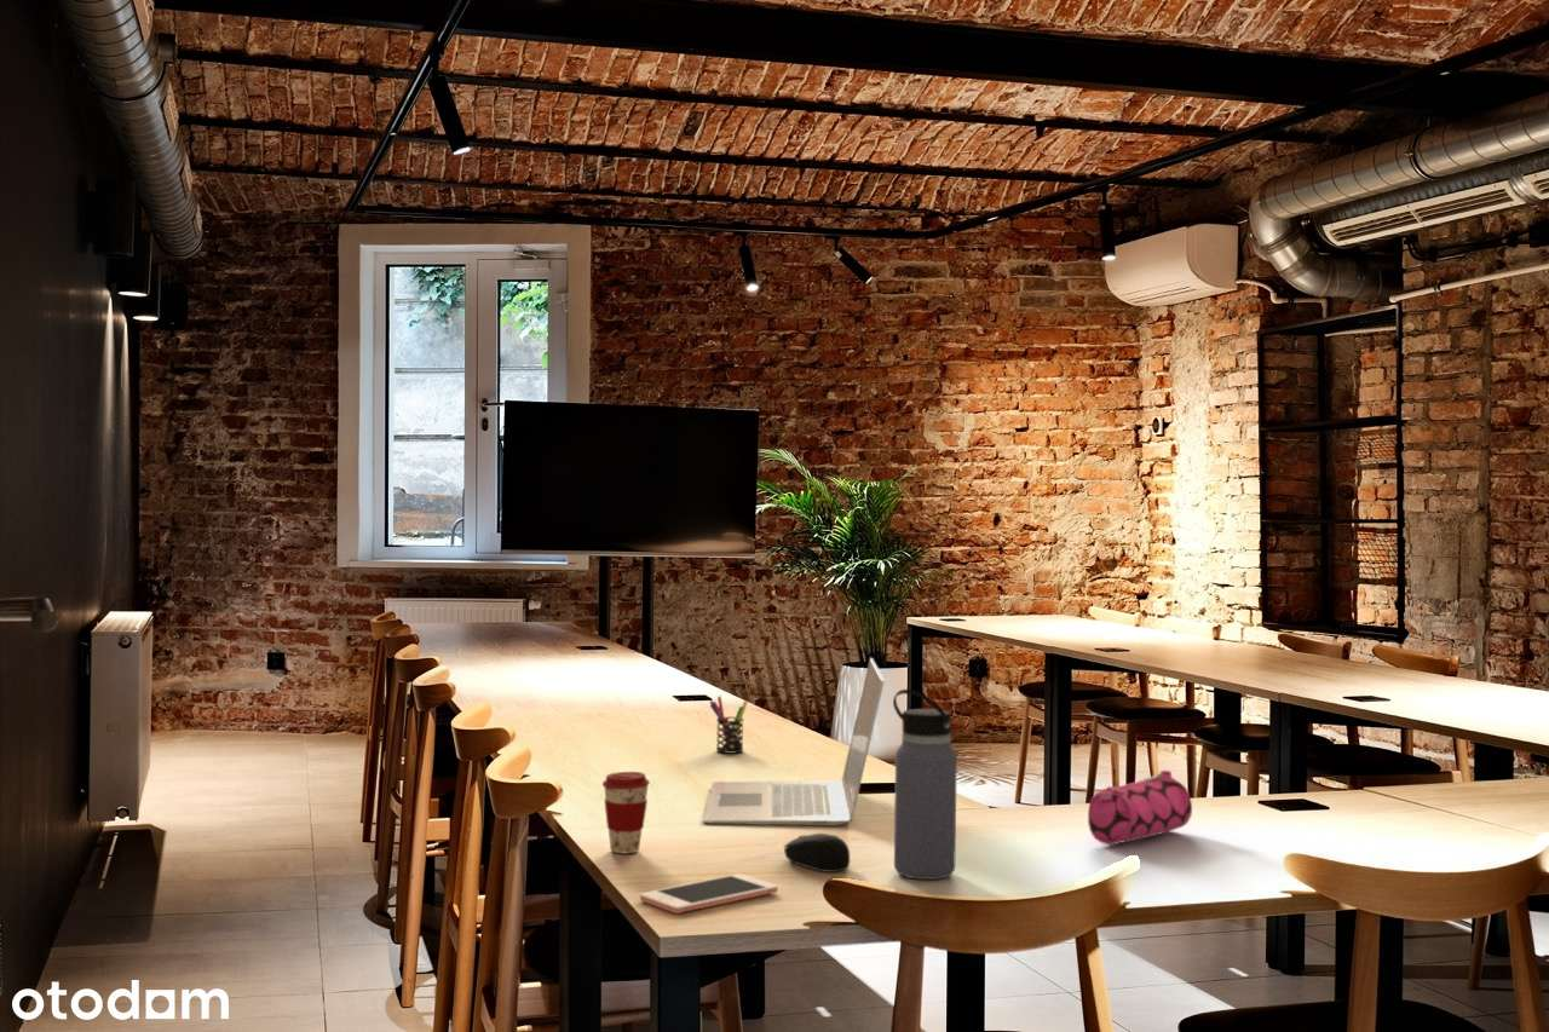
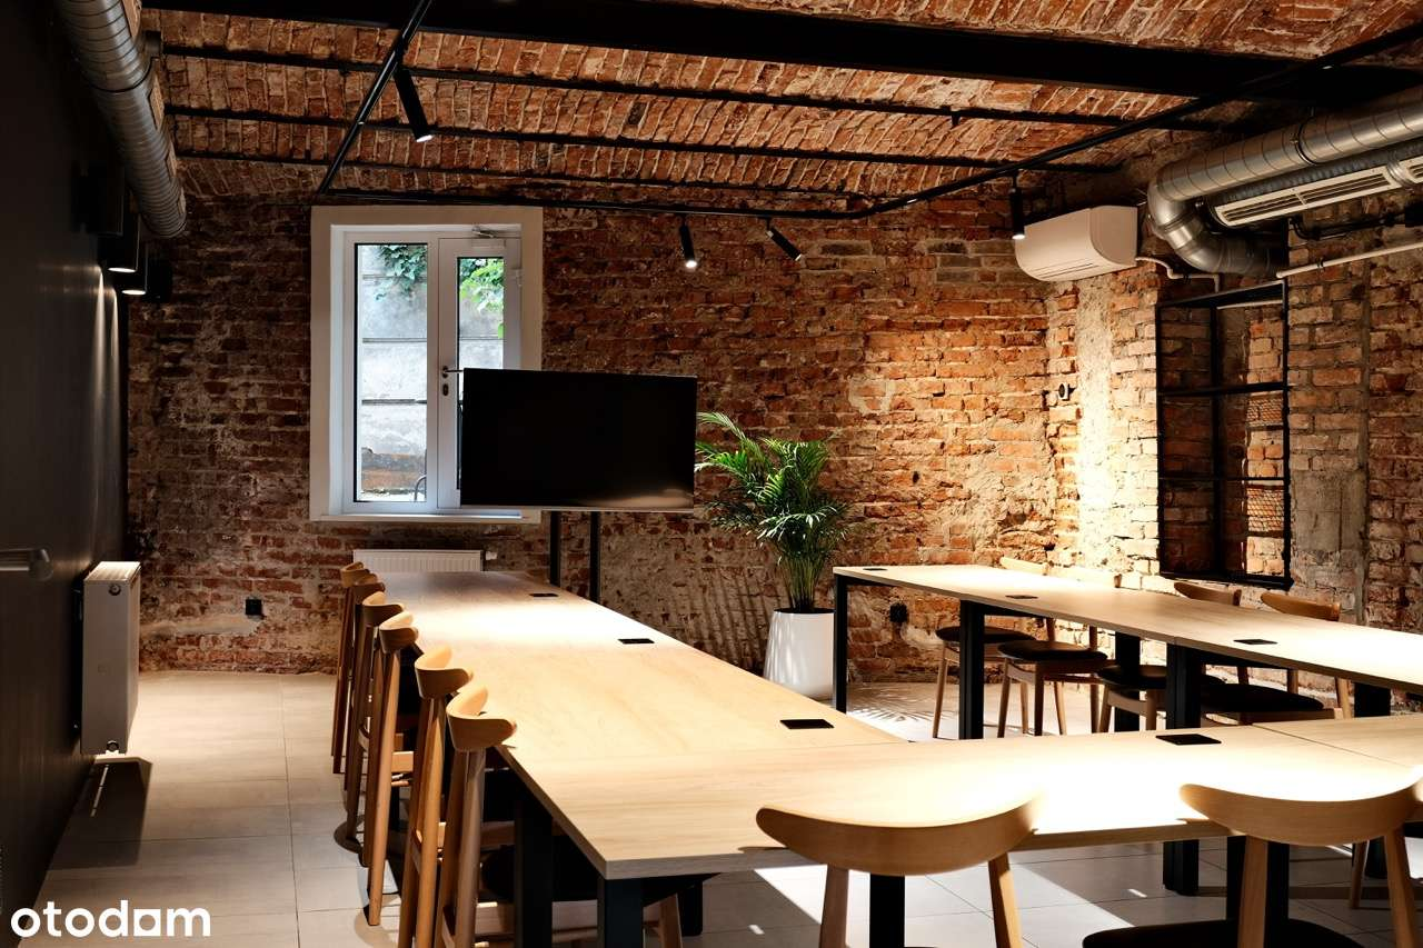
- water bottle [892,688,958,881]
- laptop [702,657,886,828]
- cell phone [639,872,779,915]
- computer mouse [782,832,851,874]
- pencil case [1087,769,1193,846]
- coffee cup [601,771,651,854]
- pen holder [708,696,749,754]
